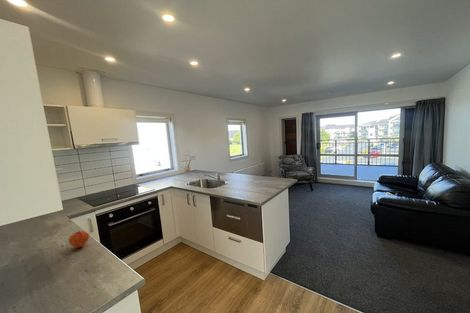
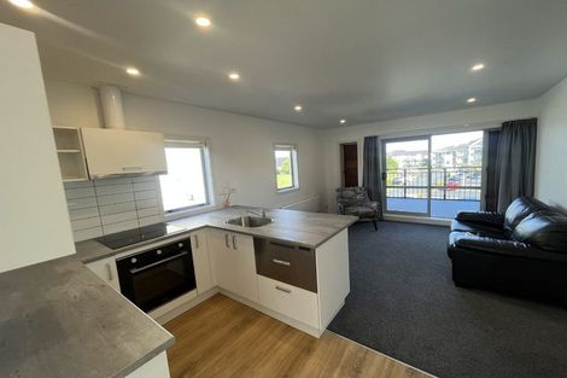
- fruit [68,229,90,249]
